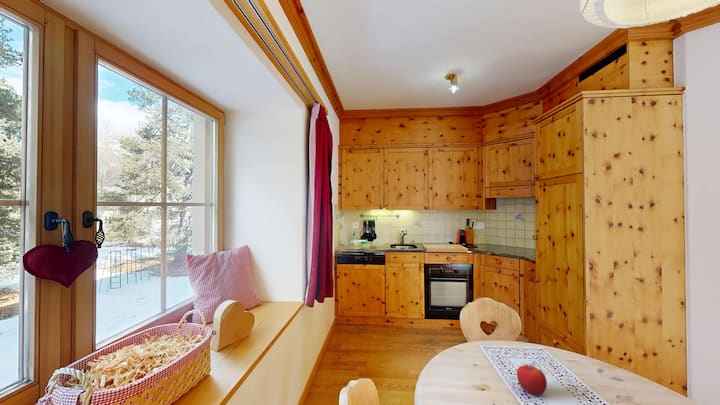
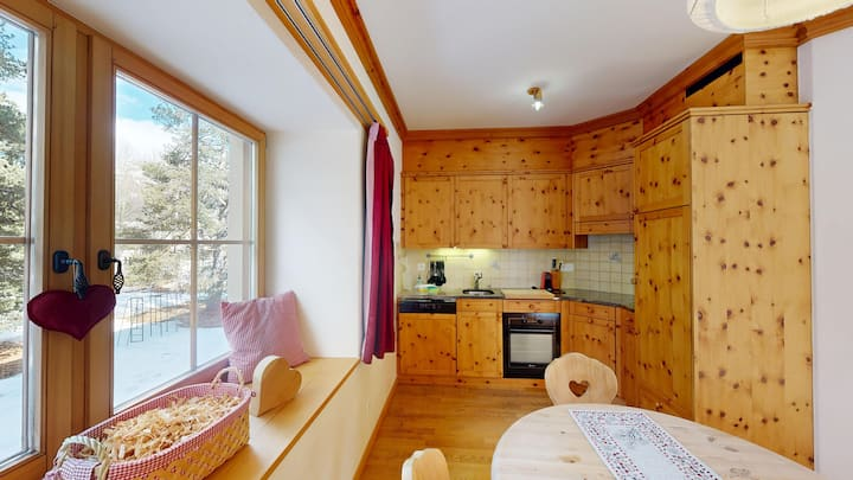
- fruit [516,363,548,396]
